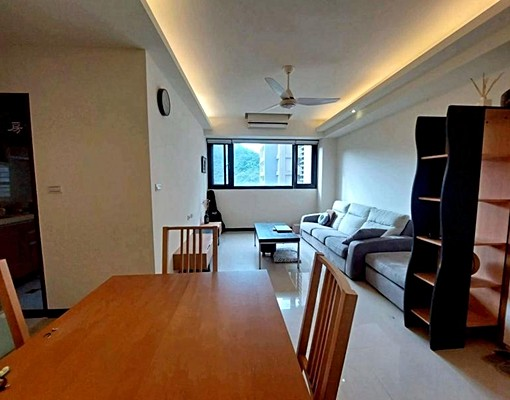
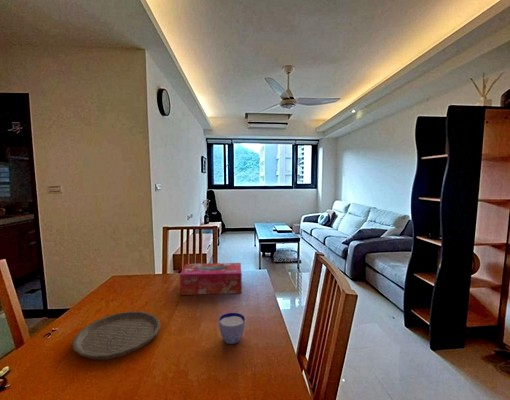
+ plate [71,310,162,360]
+ cup [218,312,246,345]
+ tissue box [179,262,243,296]
